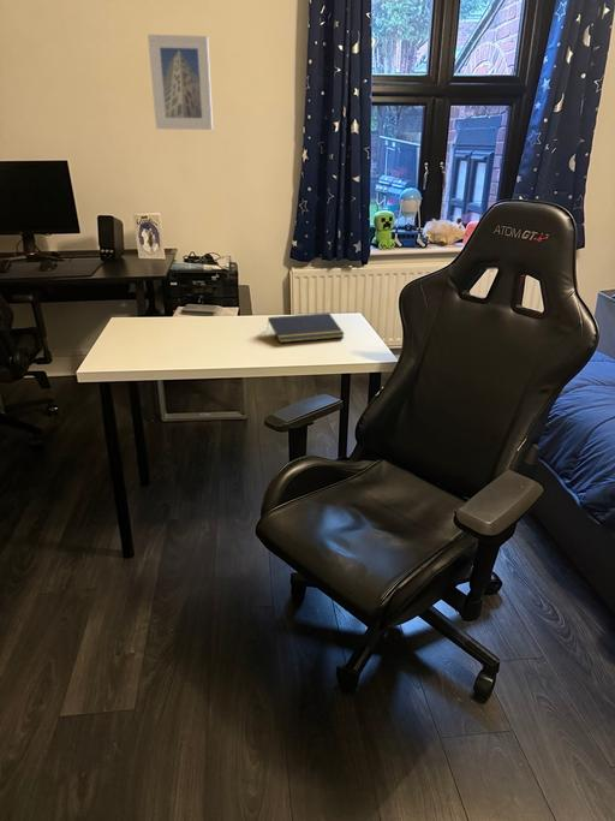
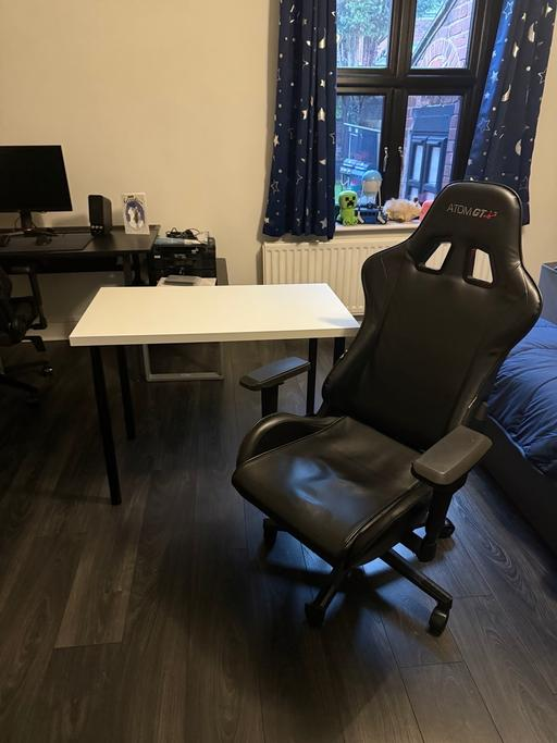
- notepad [265,311,346,344]
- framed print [147,34,214,131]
